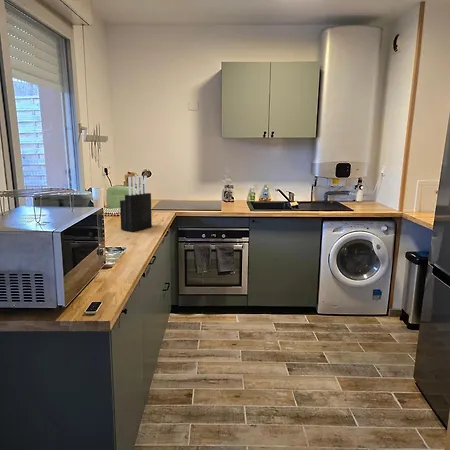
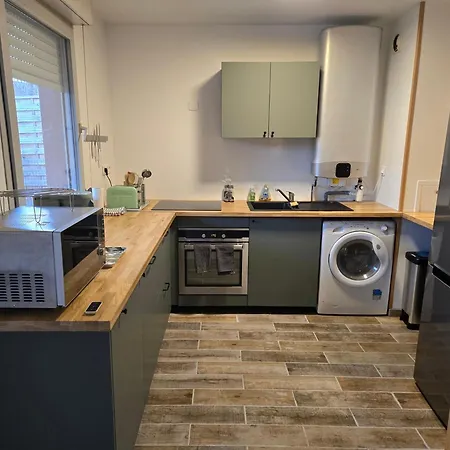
- knife block [119,175,153,232]
